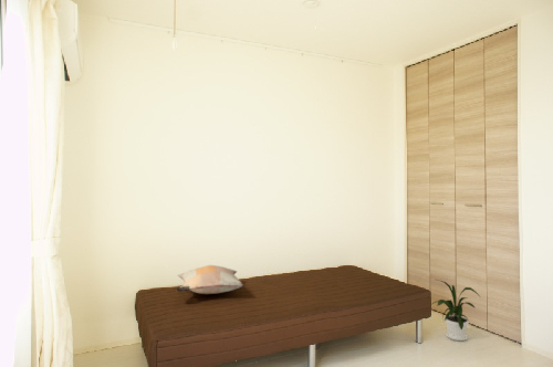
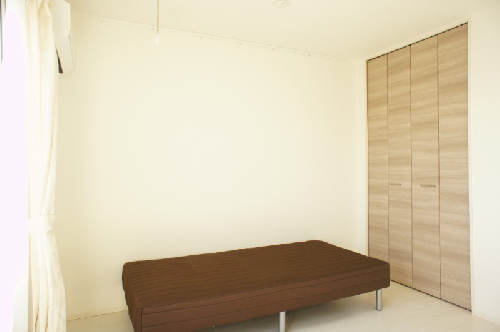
- house plant [431,279,481,342]
- decorative pillow [176,264,244,295]
